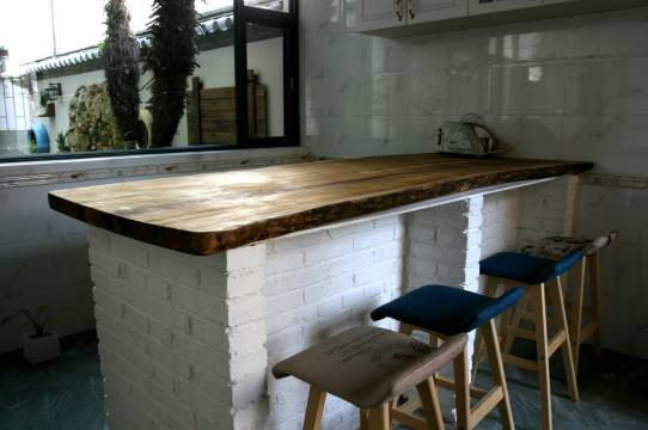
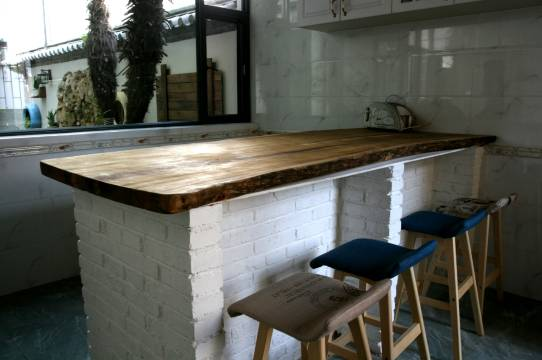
- potted plant [0,303,75,366]
